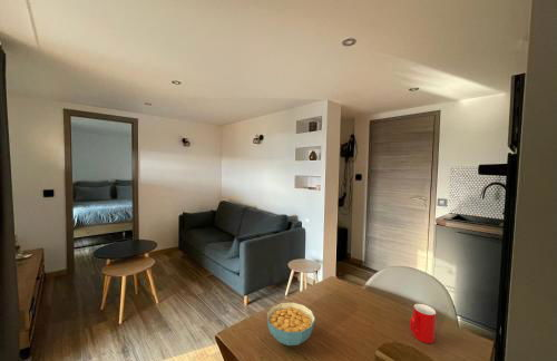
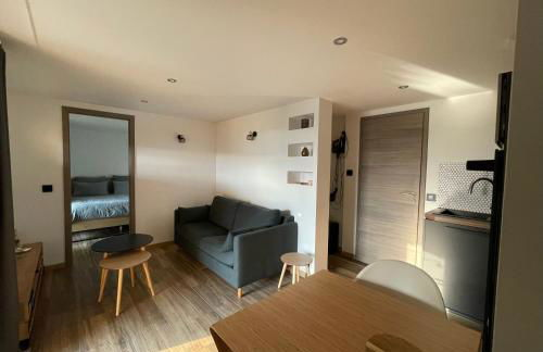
- cup [409,303,438,344]
- cereal bowl [266,301,316,347]
